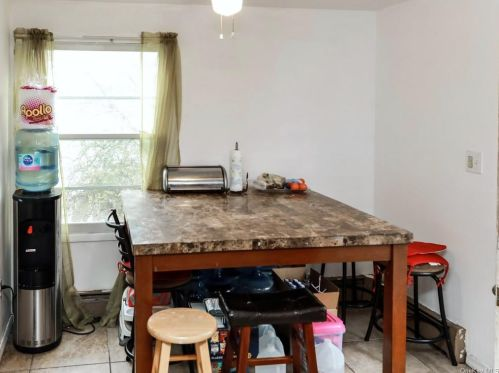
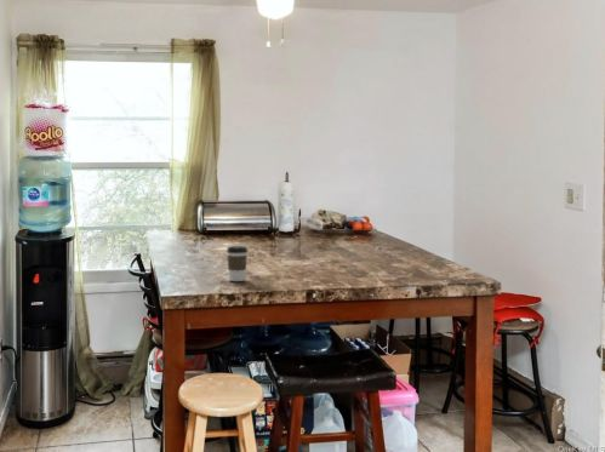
+ coffee cup [226,245,249,282]
